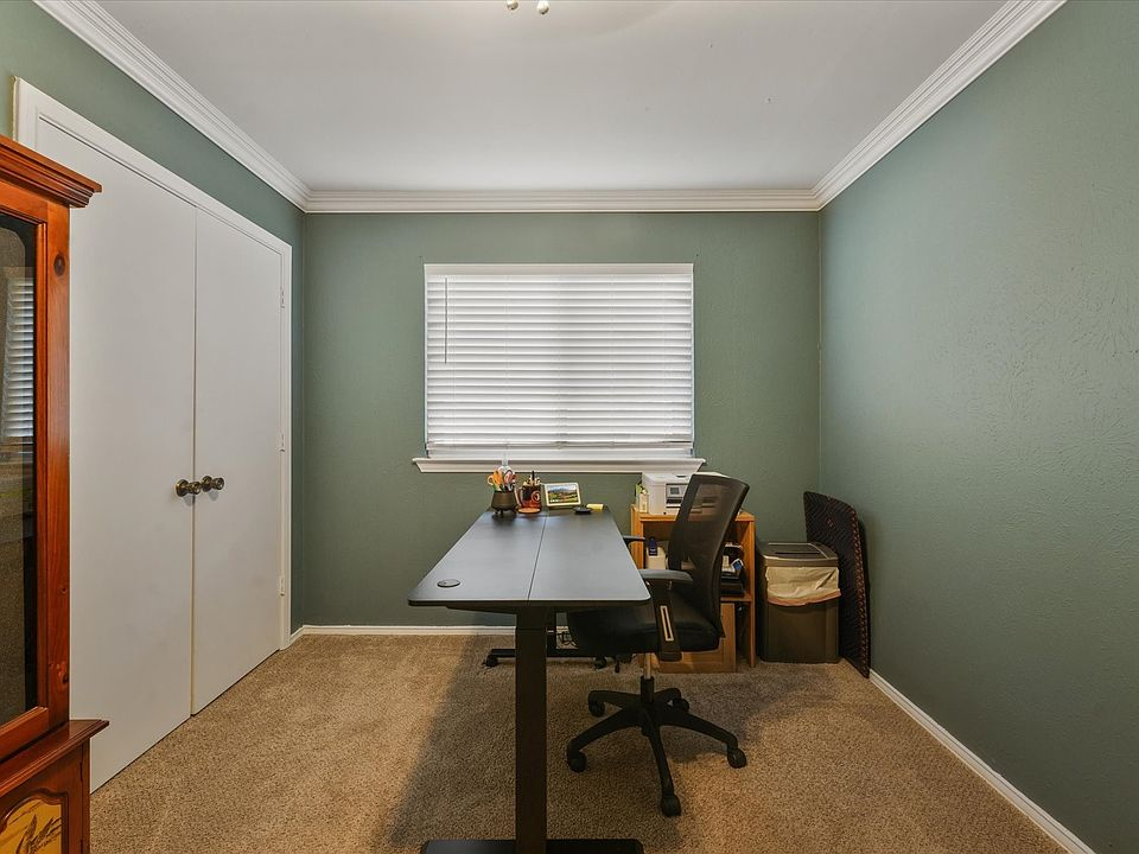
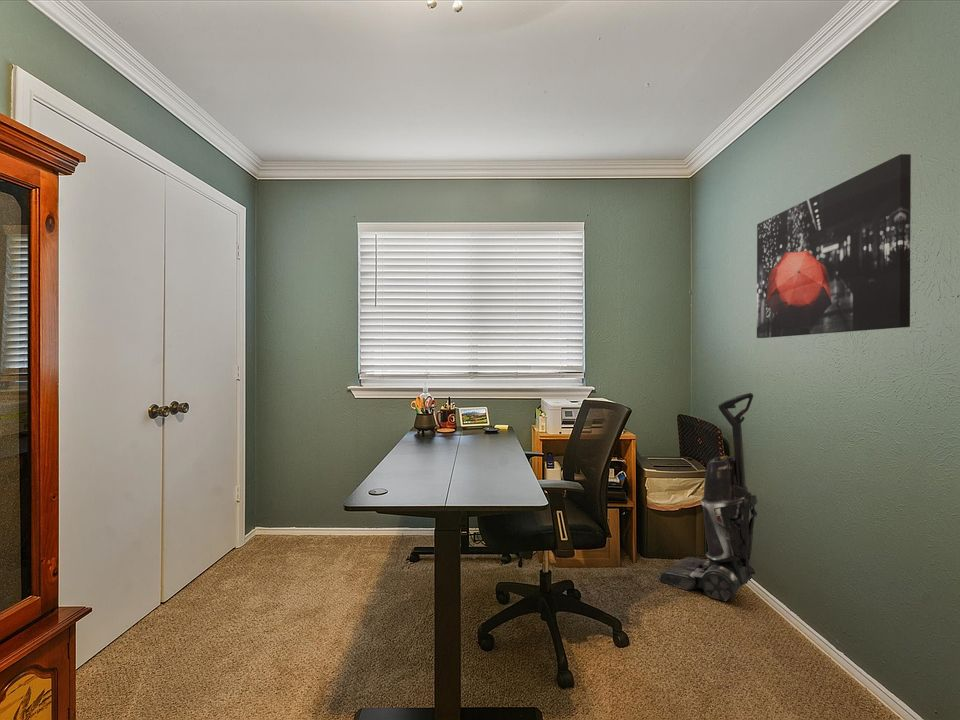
+ wall art [756,153,912,339]
+ vacuum cleaner [659,392,758,602]
